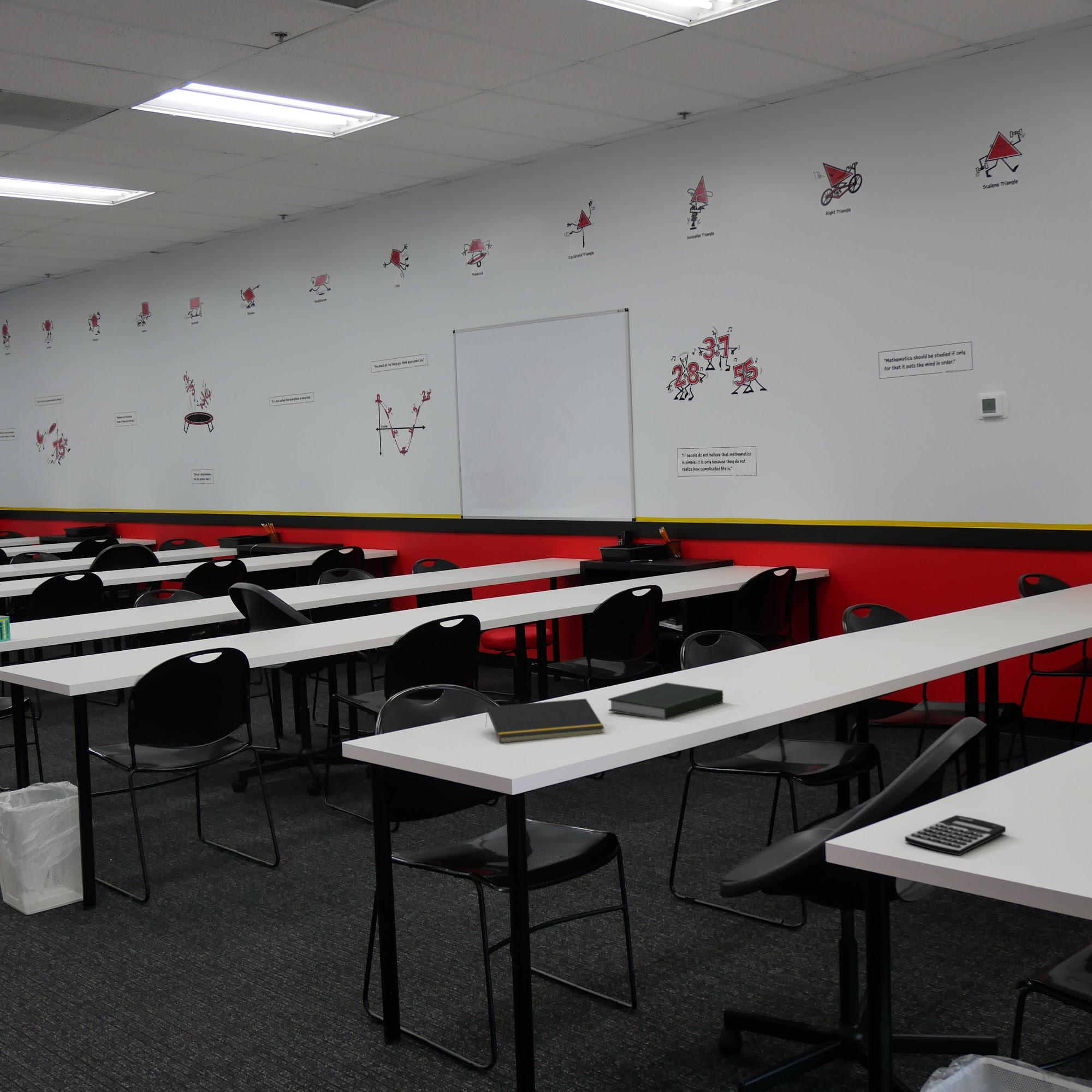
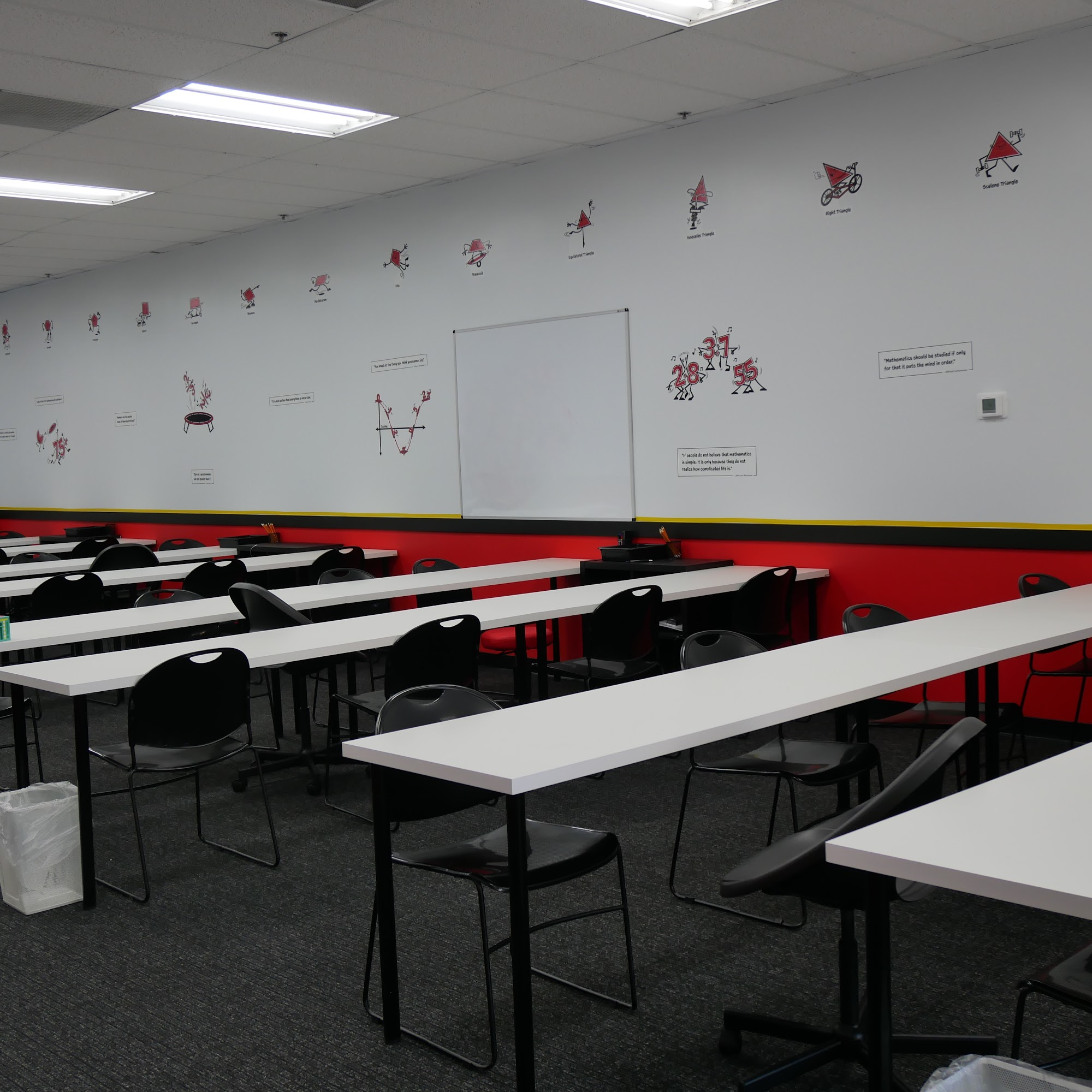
- notepad [485,698,605,744]
- book [608,682,724,720]
- calculator [904,815,1006,856]
